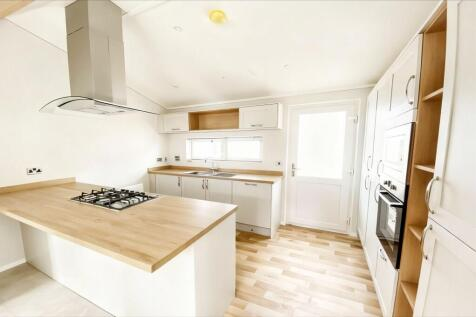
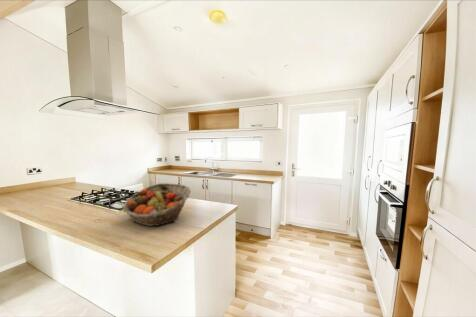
+ fruit basket [122,182,192,227]
